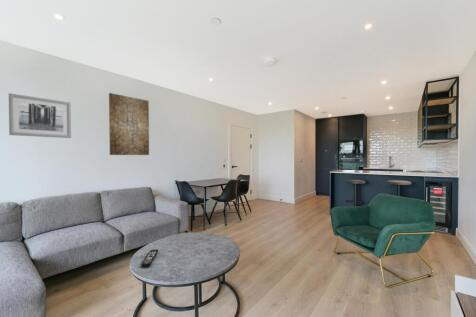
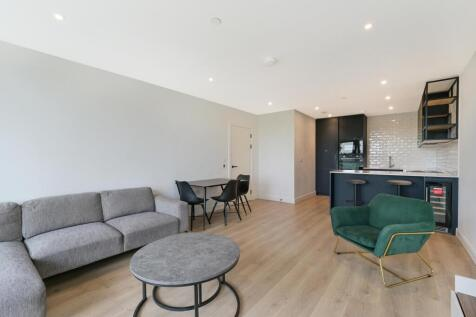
- remote control [140,249,159,268]
- wall art [108,92,150,156]
- wall art [8,92,72,139]
